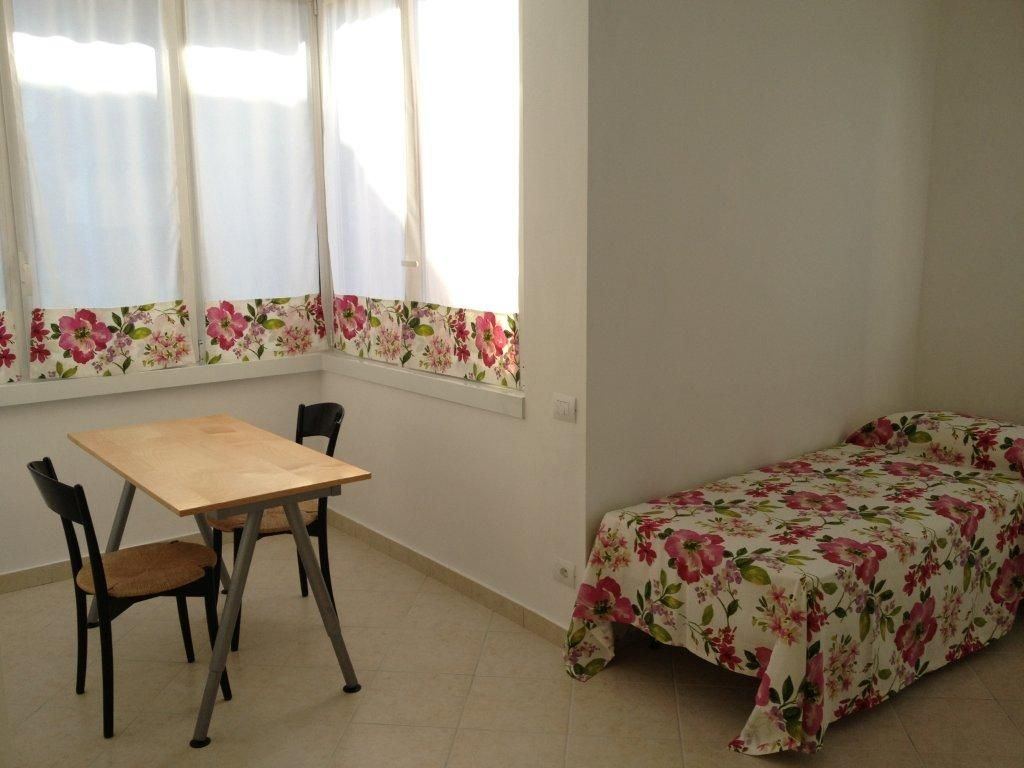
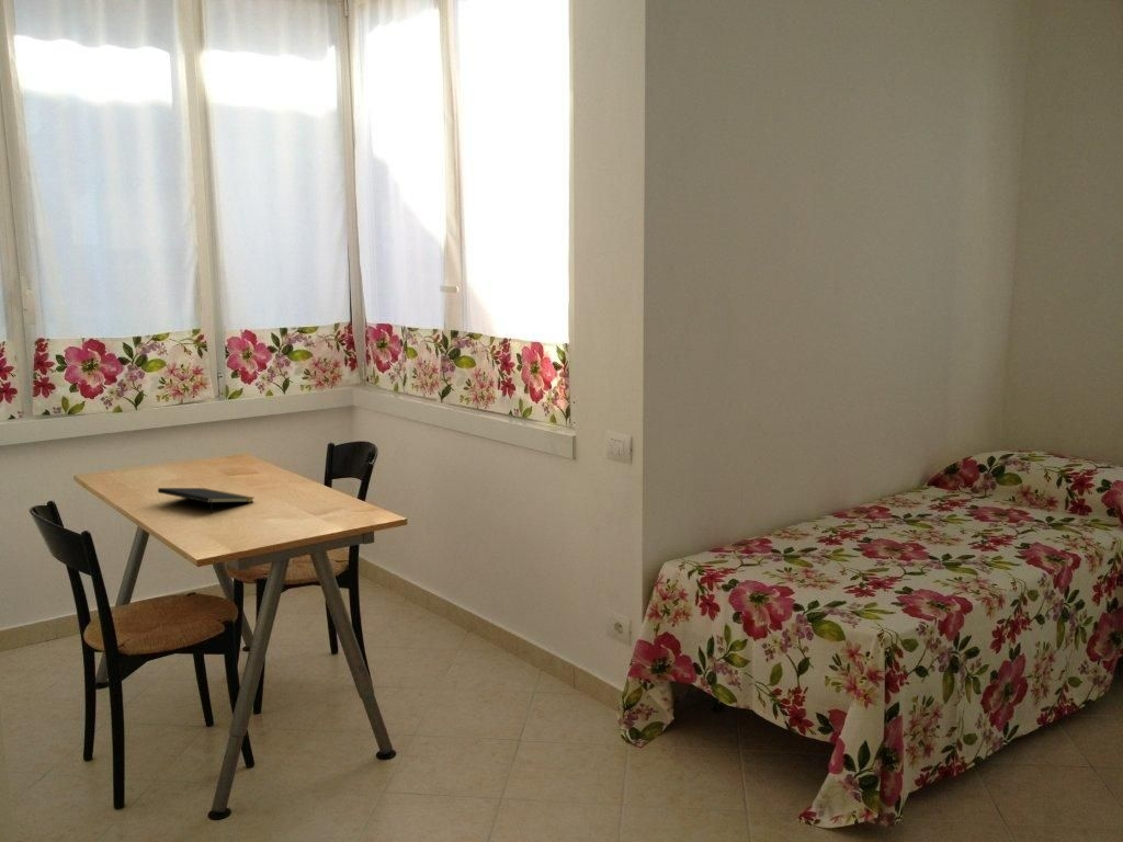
+ notepad [157,487,254,515]
